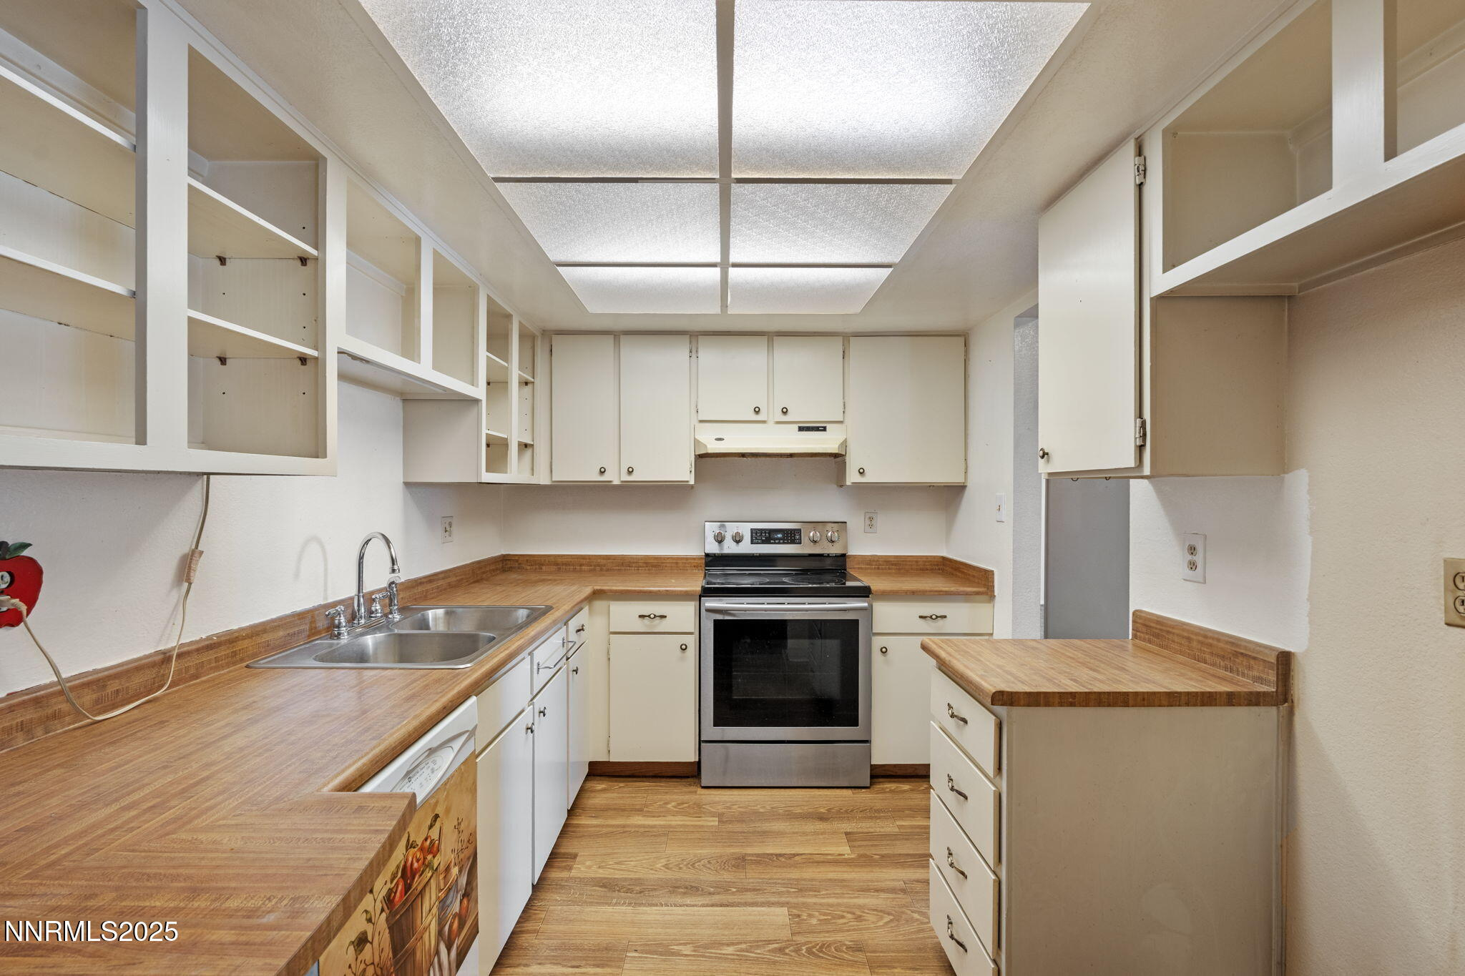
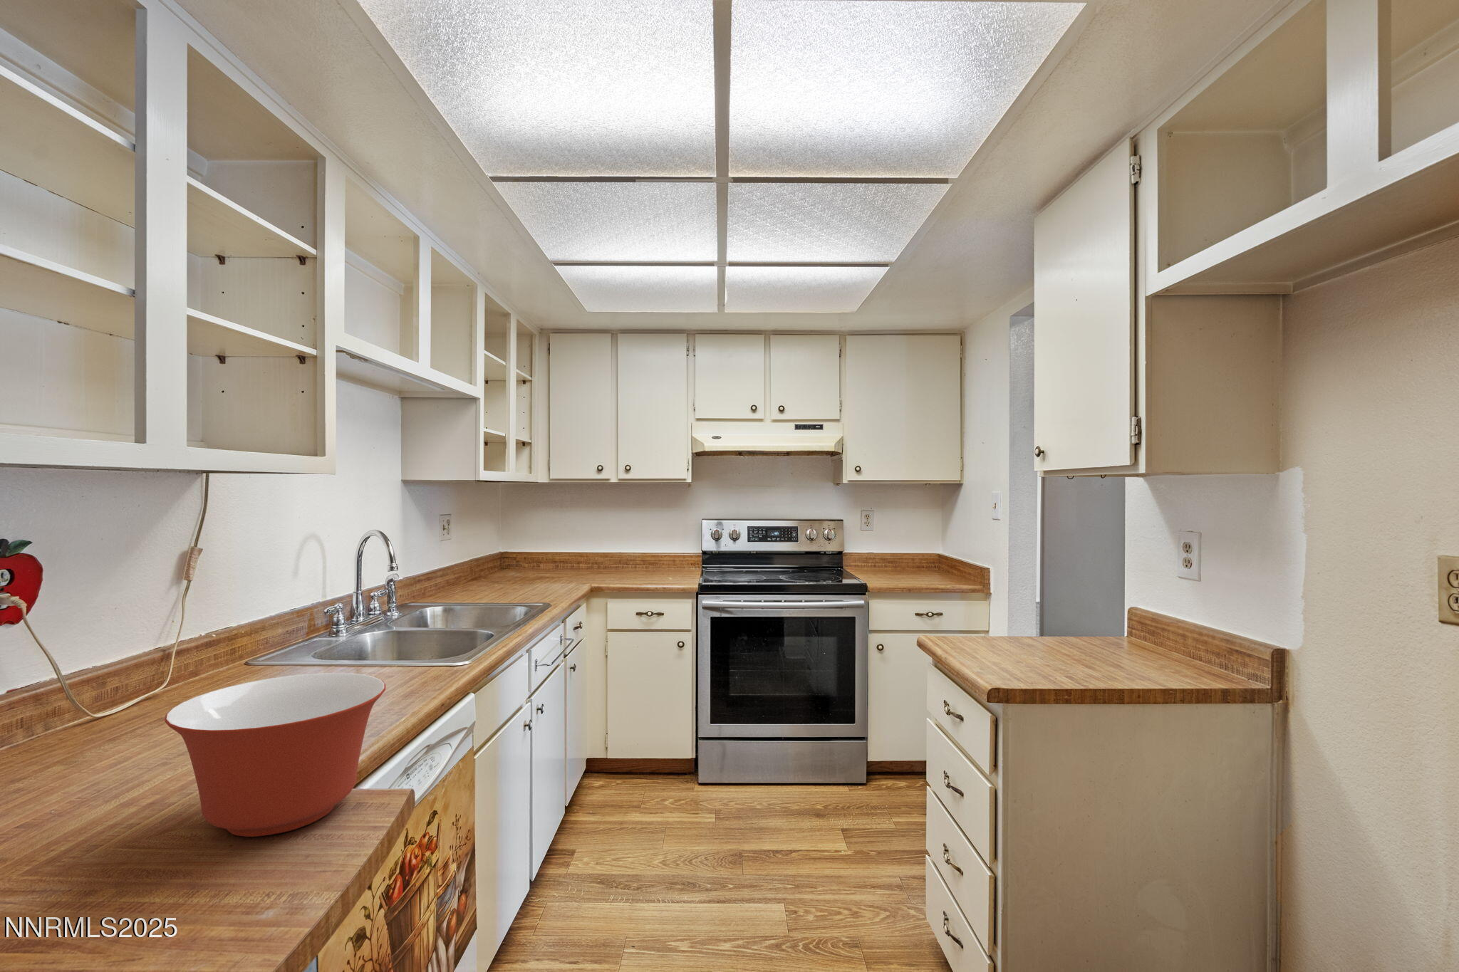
+ mixing bowl [164,673,387,837]
